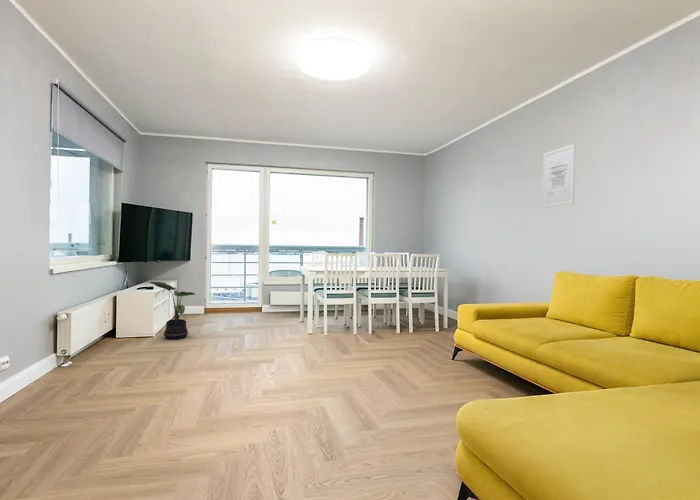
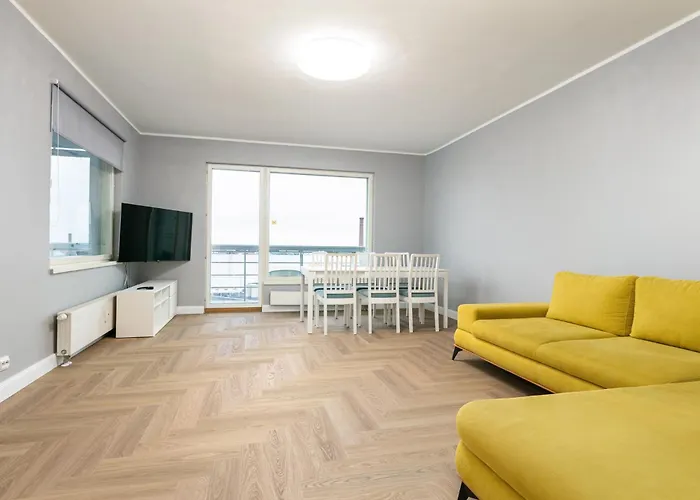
- wall art [541,143,576,209]
- potted plant [148,281,197,340]
